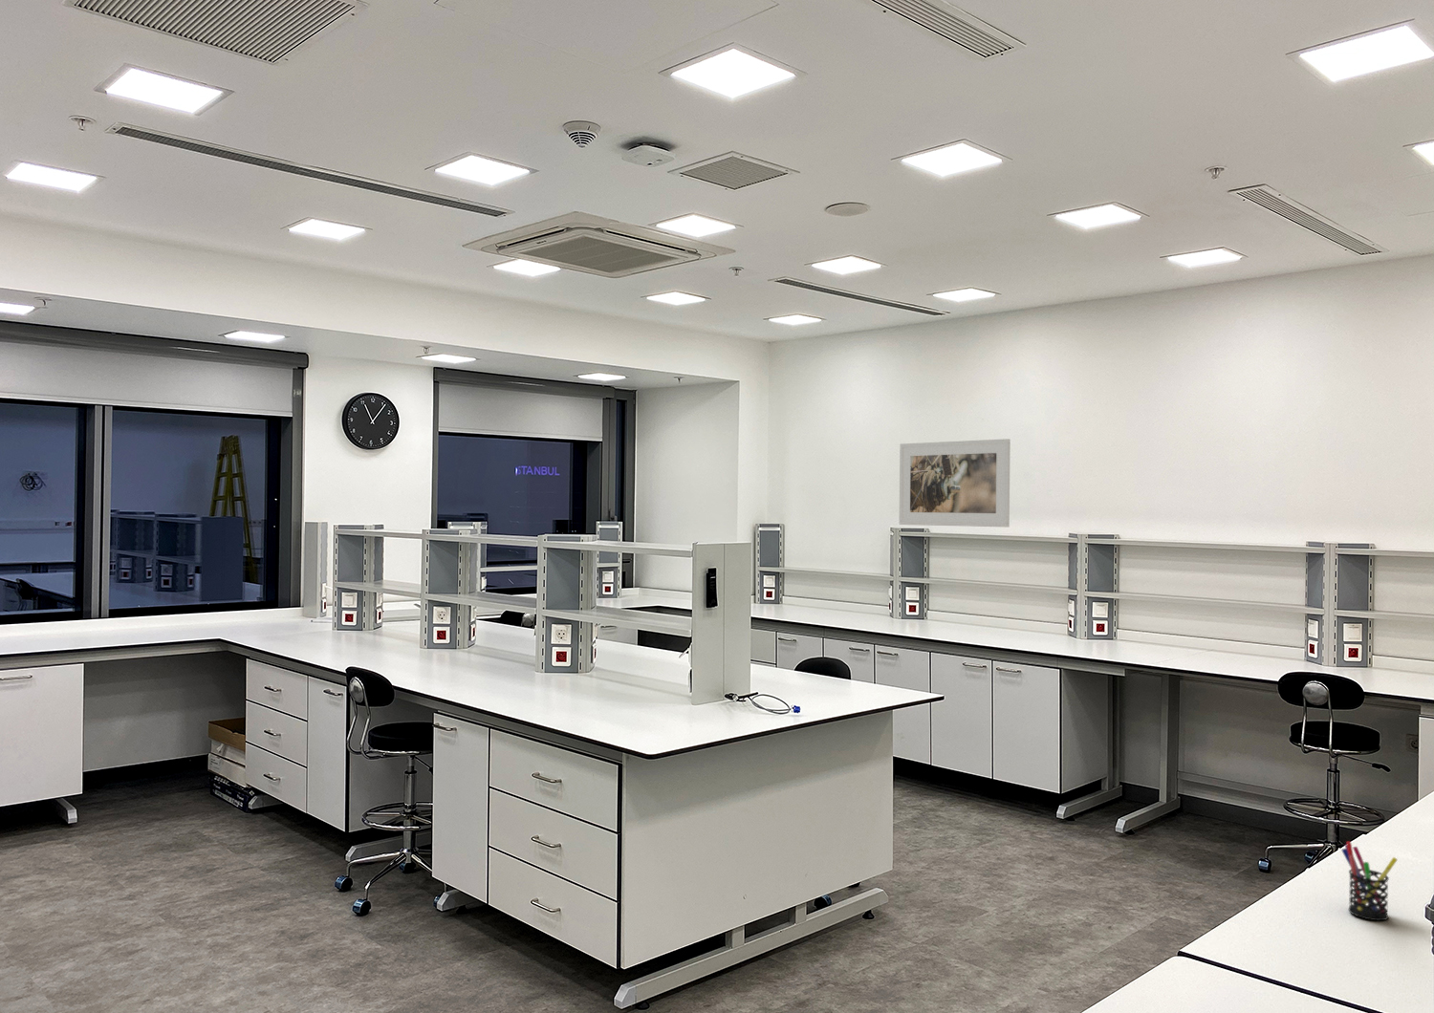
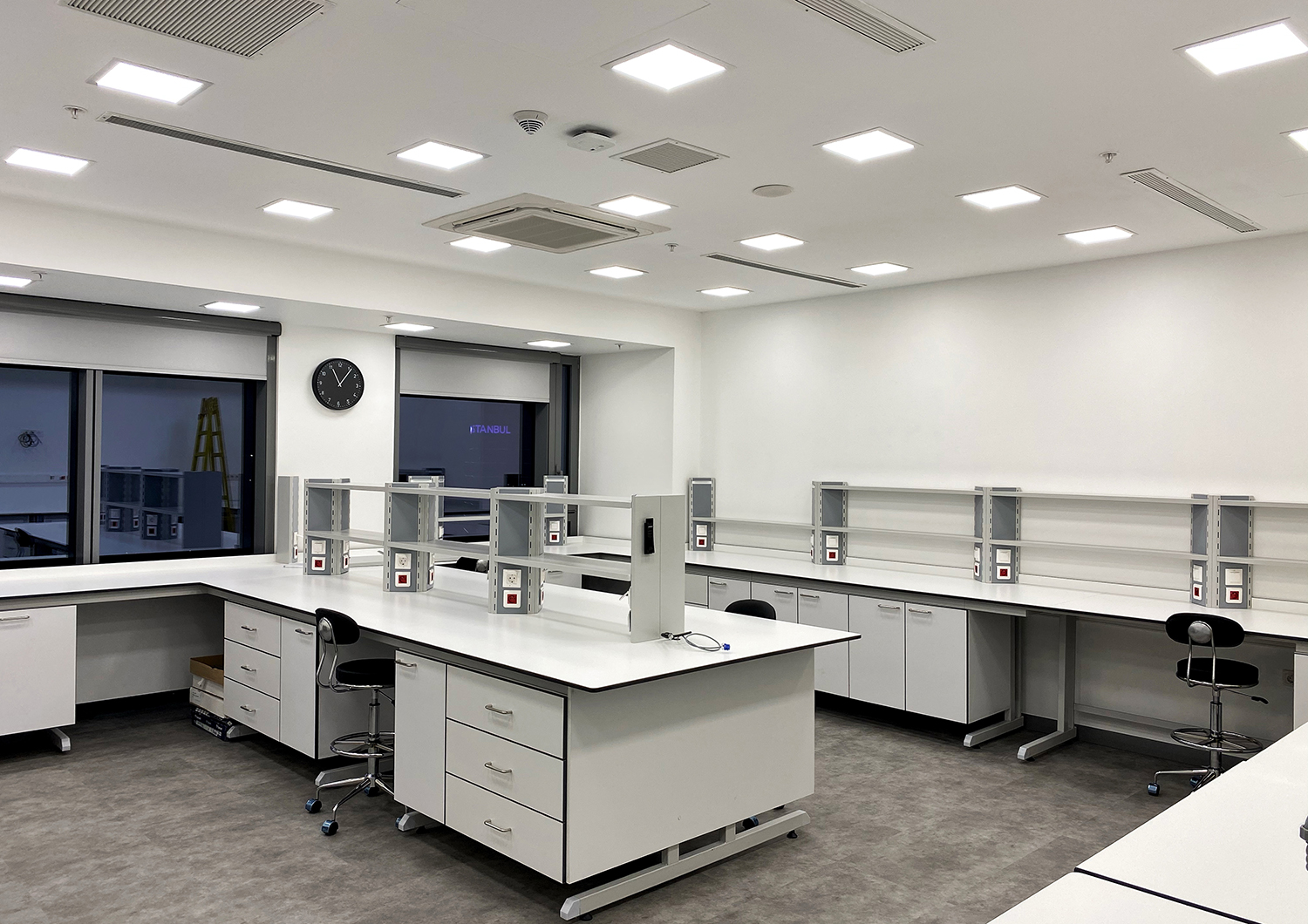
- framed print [899,437,1012,528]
- pen holder [1341,841,1399,921]
